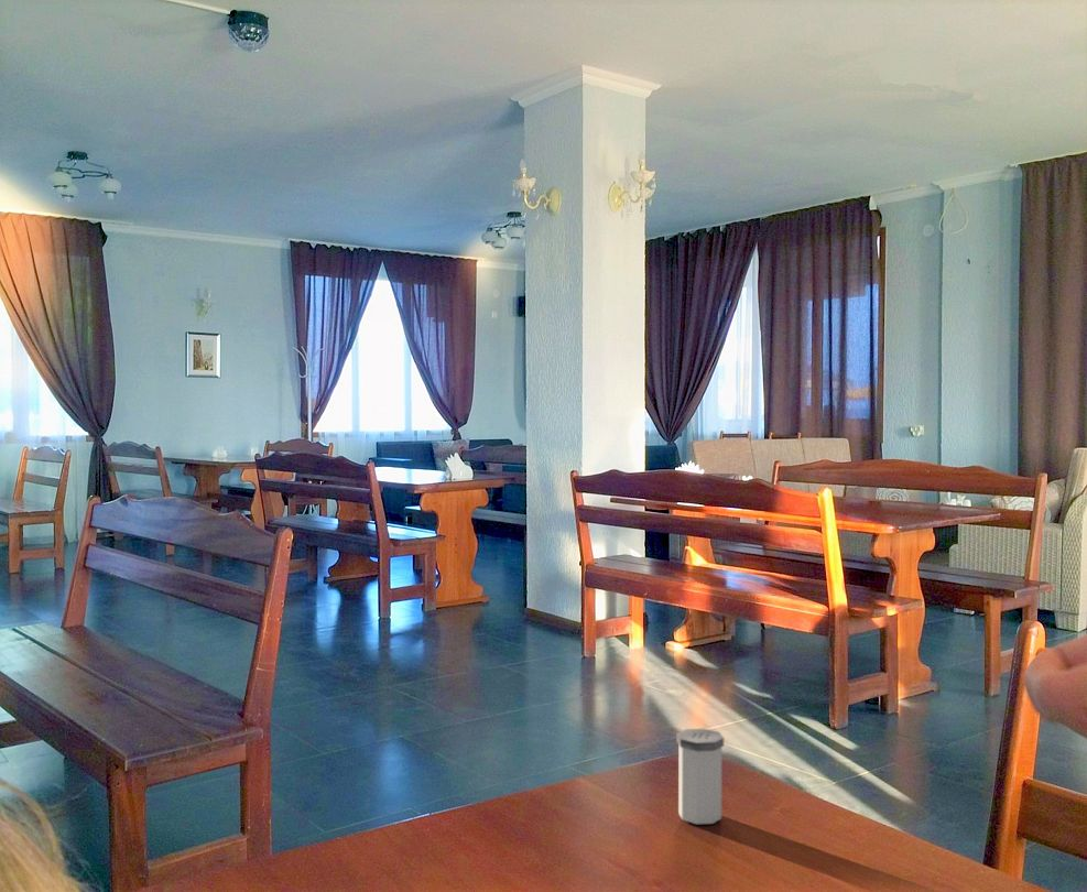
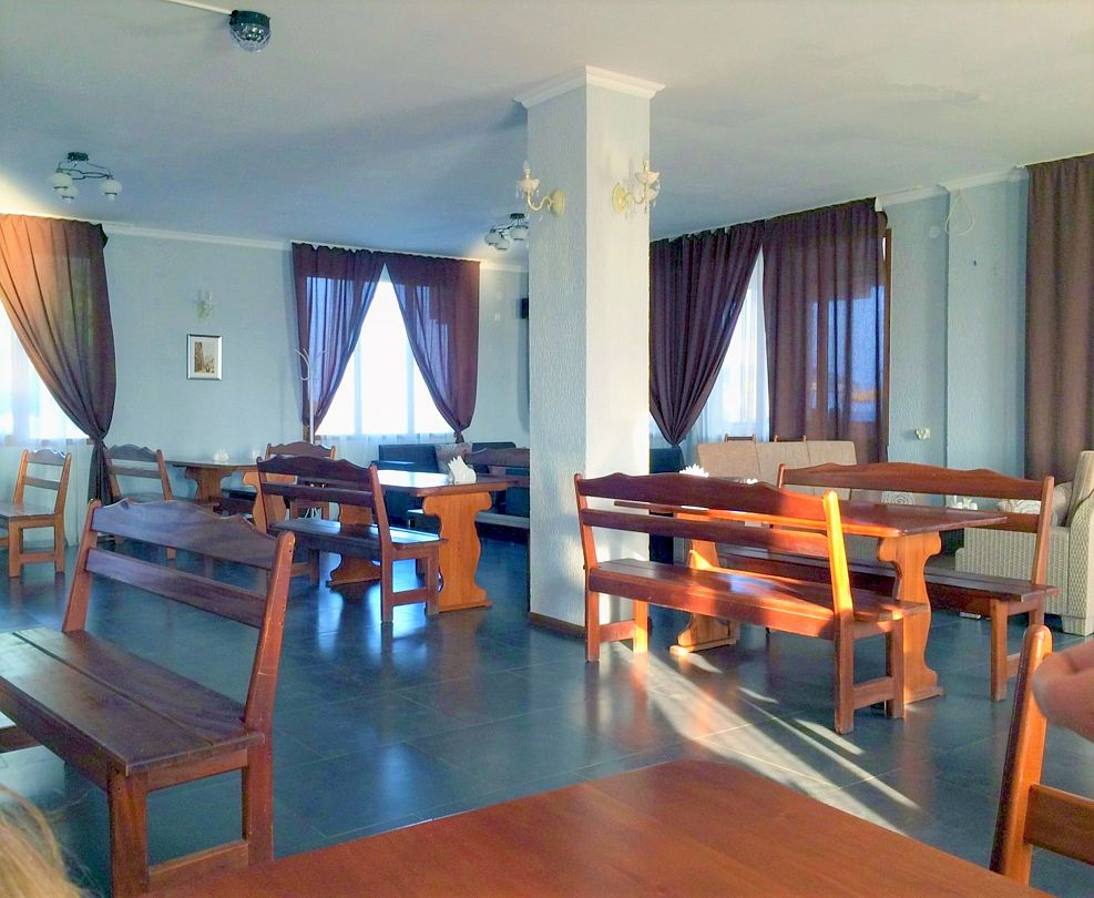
- salt shaker [675,728,725,825]
